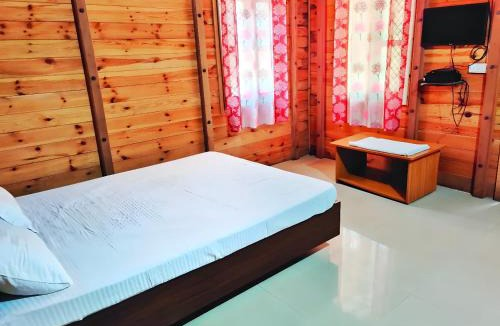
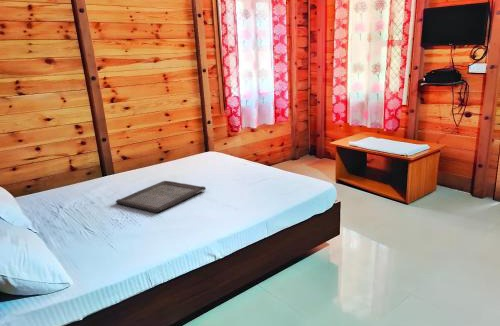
+ serving tray [115,180,207,214]
